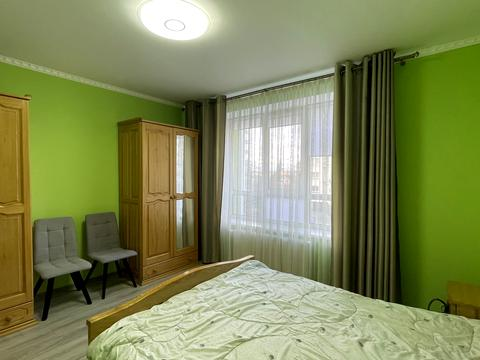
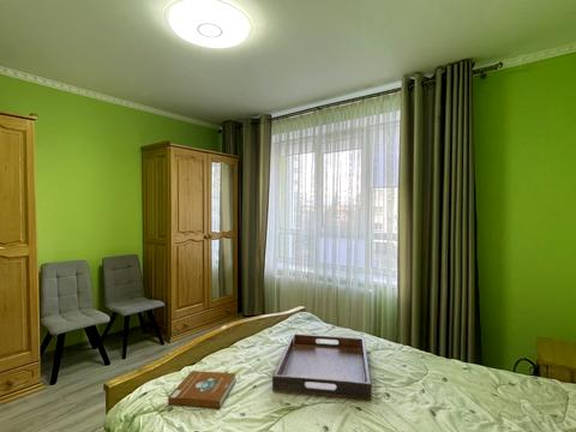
+ book [167,370,238,409]
+ serving tray [271,332,372,402]
